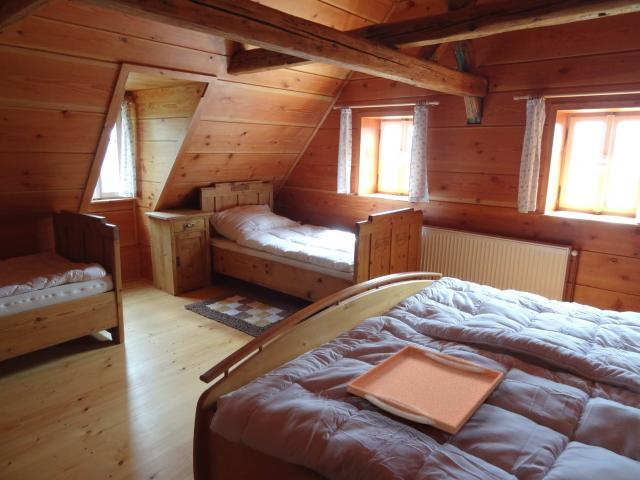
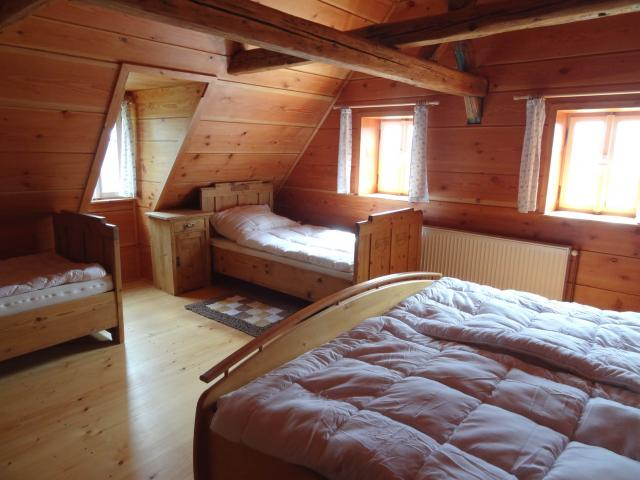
- serving tray [346,344,504,436]
